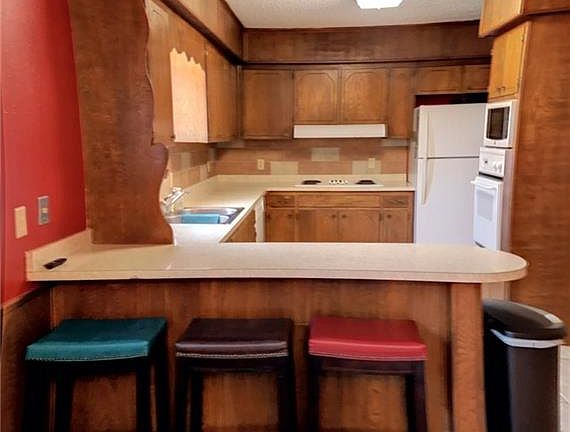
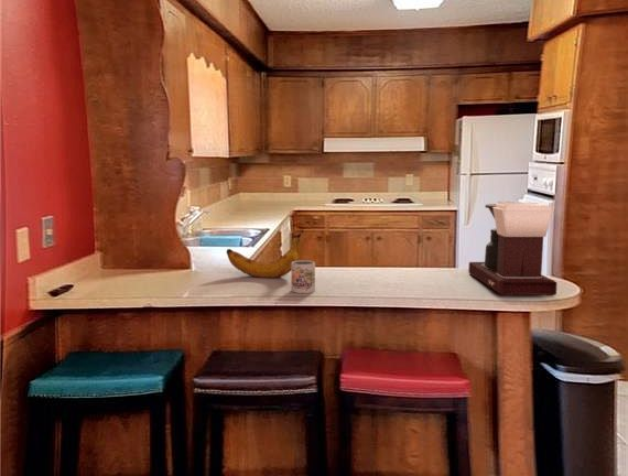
+ mug [290,259,316,294]
+ banana [226,229,305,279]
+ coffee maker [467,201,559,296]
